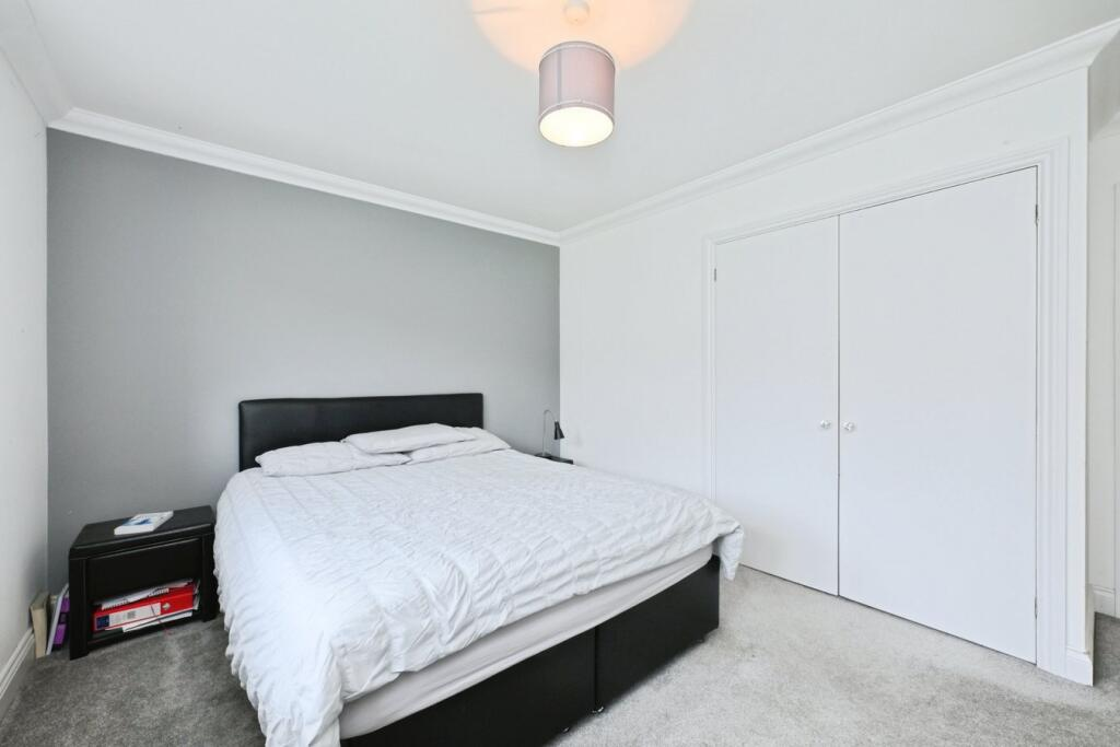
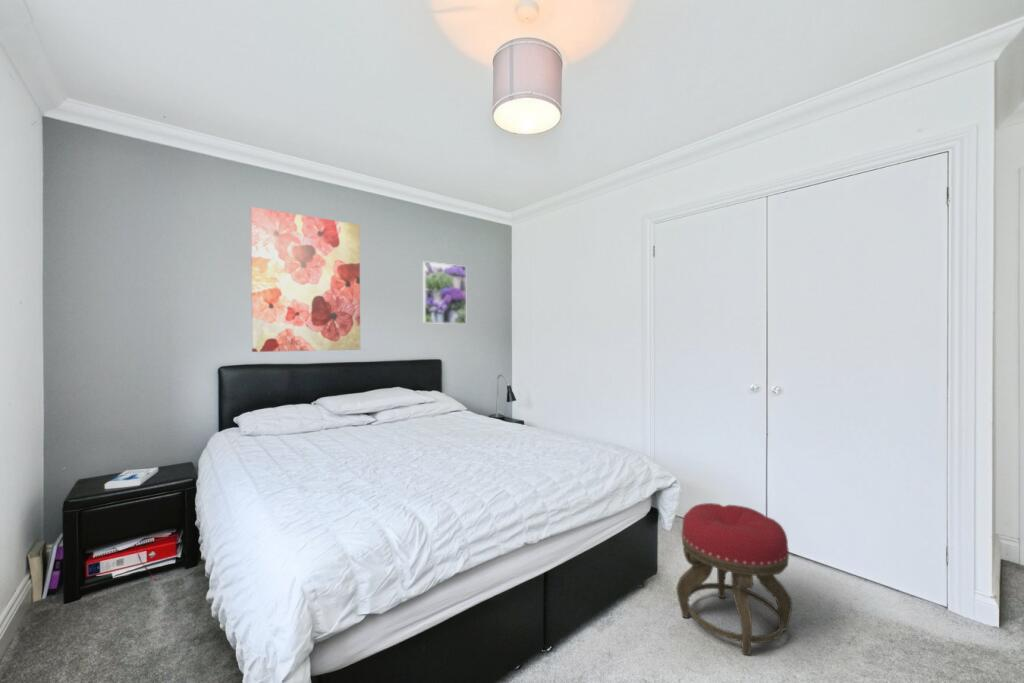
+ stool [676,502,793,657]
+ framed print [422,260,467,325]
+ wall art [250,206,361,353]
